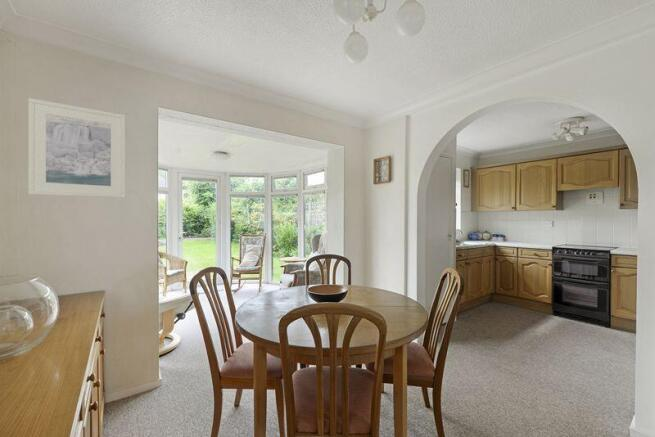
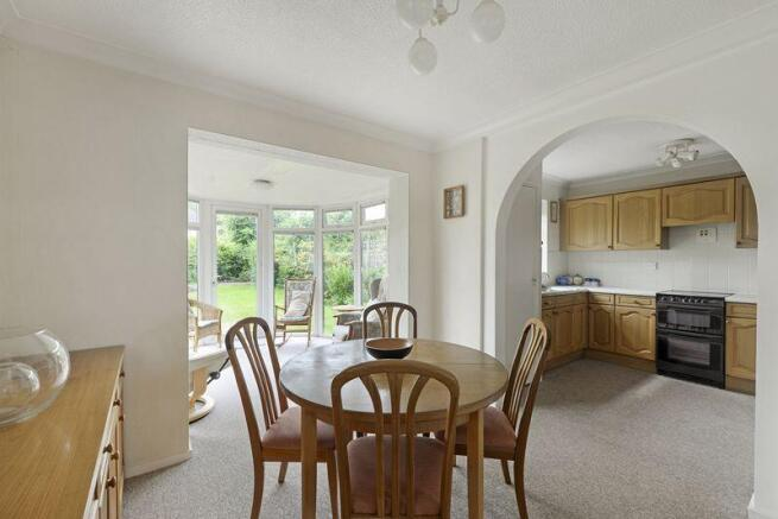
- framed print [27,97,125,199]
